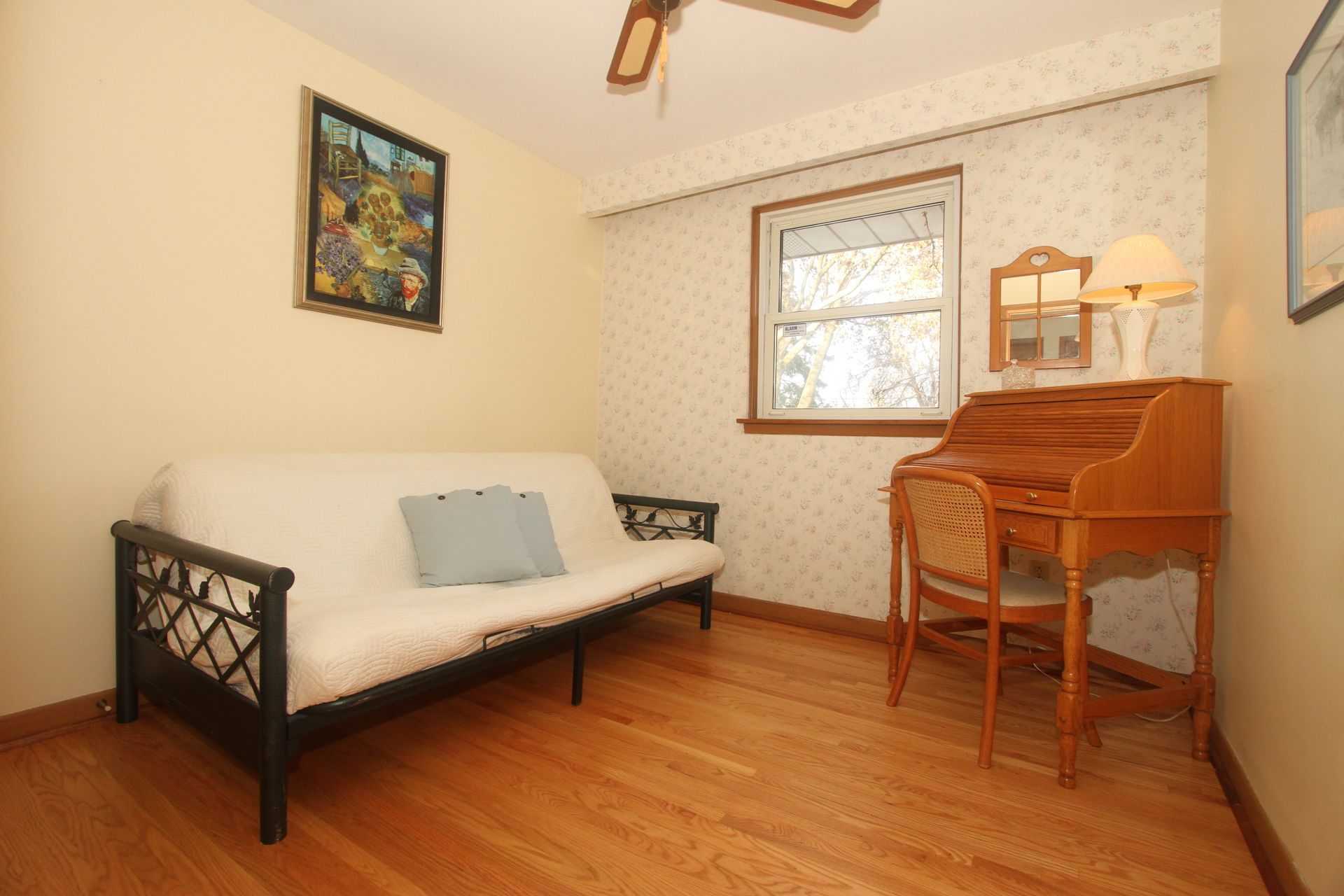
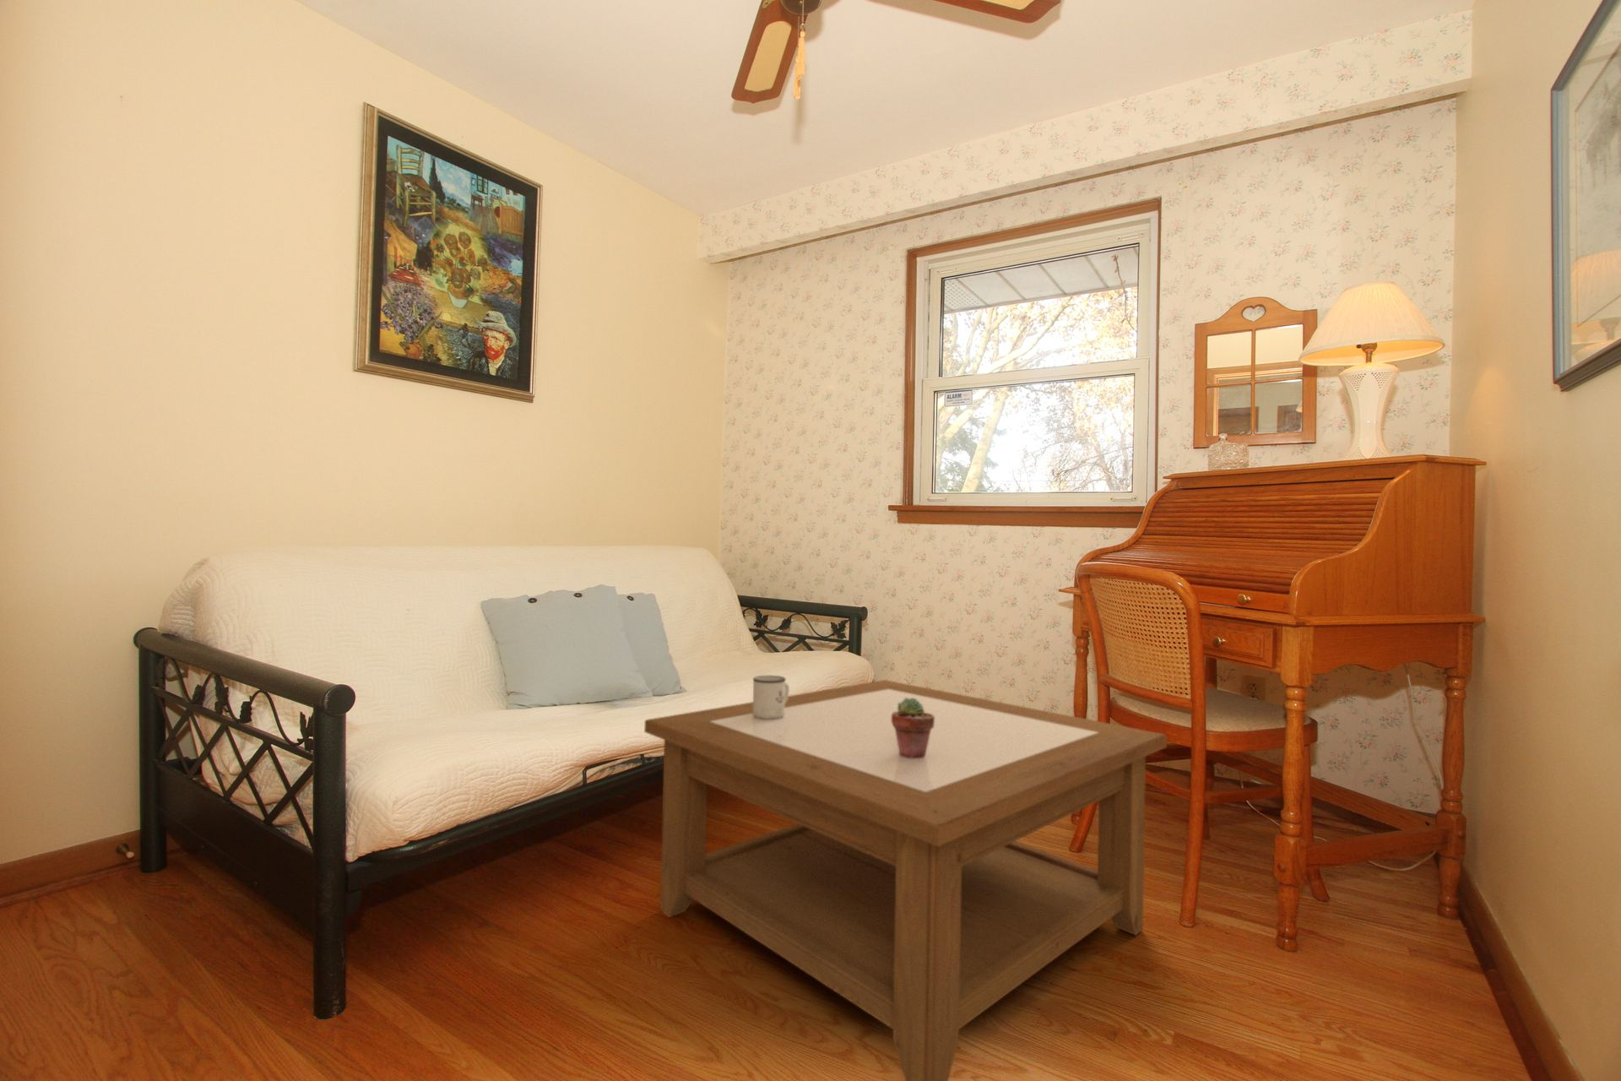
+ potted succulent [891,697,935,759]
+ coffee table [643,679,1168,1081]
+ mug [753,674,790,719]
